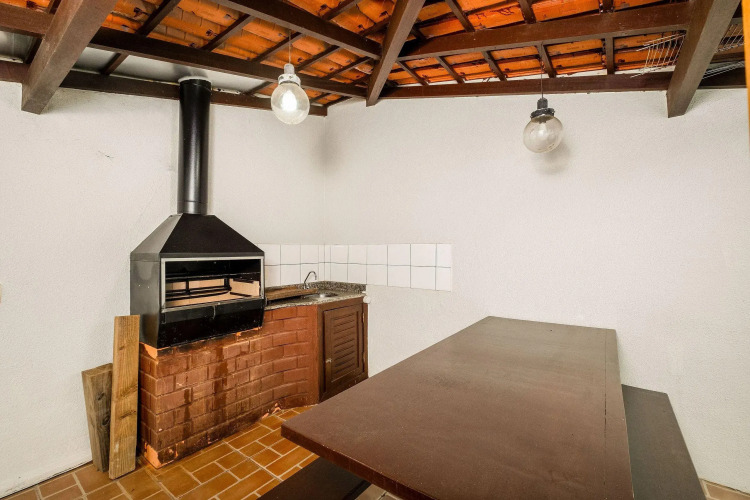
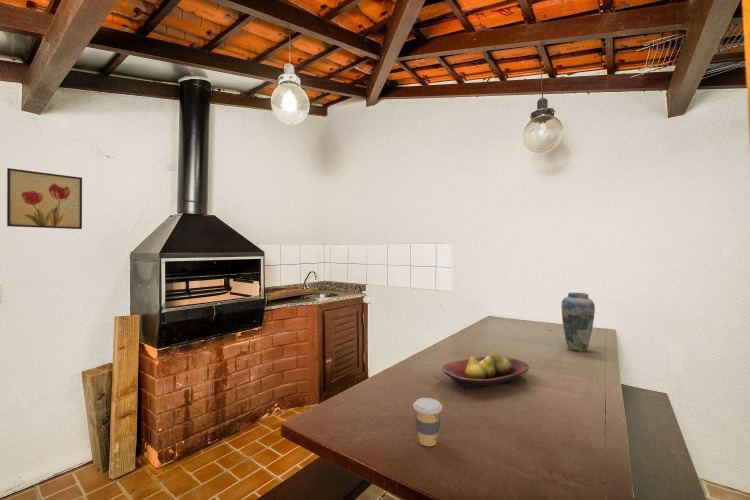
+ wall art [6,167,83,230]
+ vase [560,292,596,353]
+ coffee cup [412,397,443,447]
+ fruit bowl [441,352,530,390]
